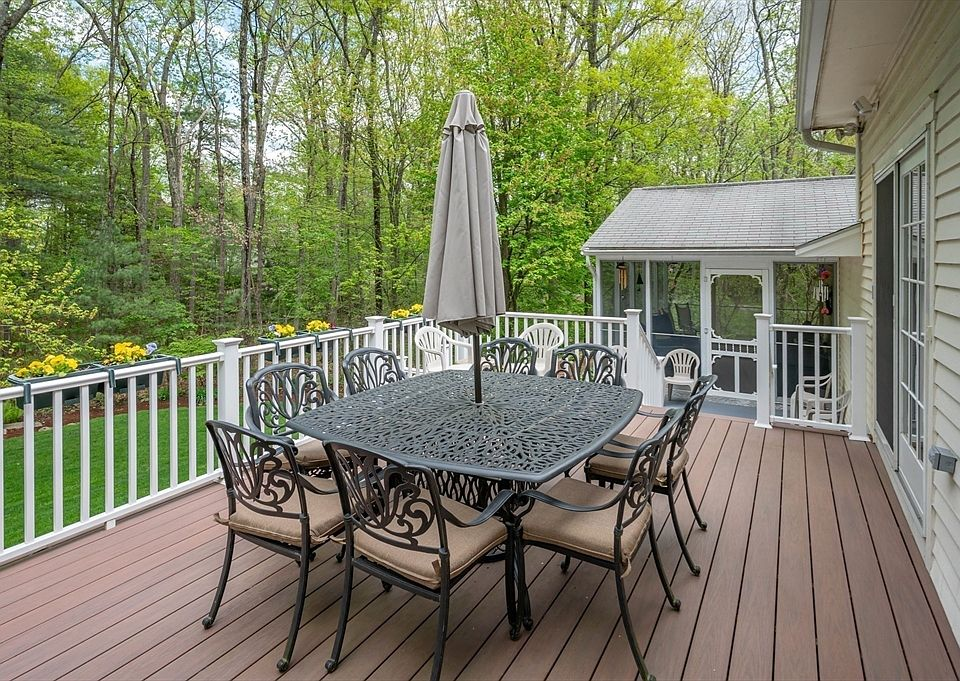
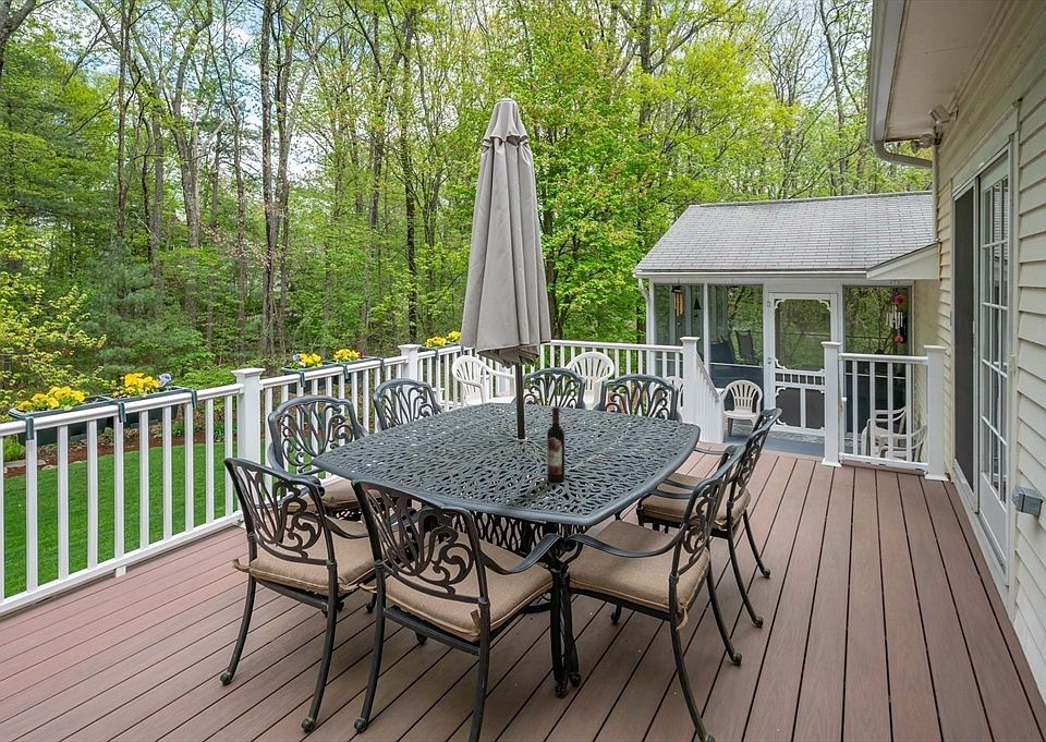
+ wine bottle [546,406,565,483]
